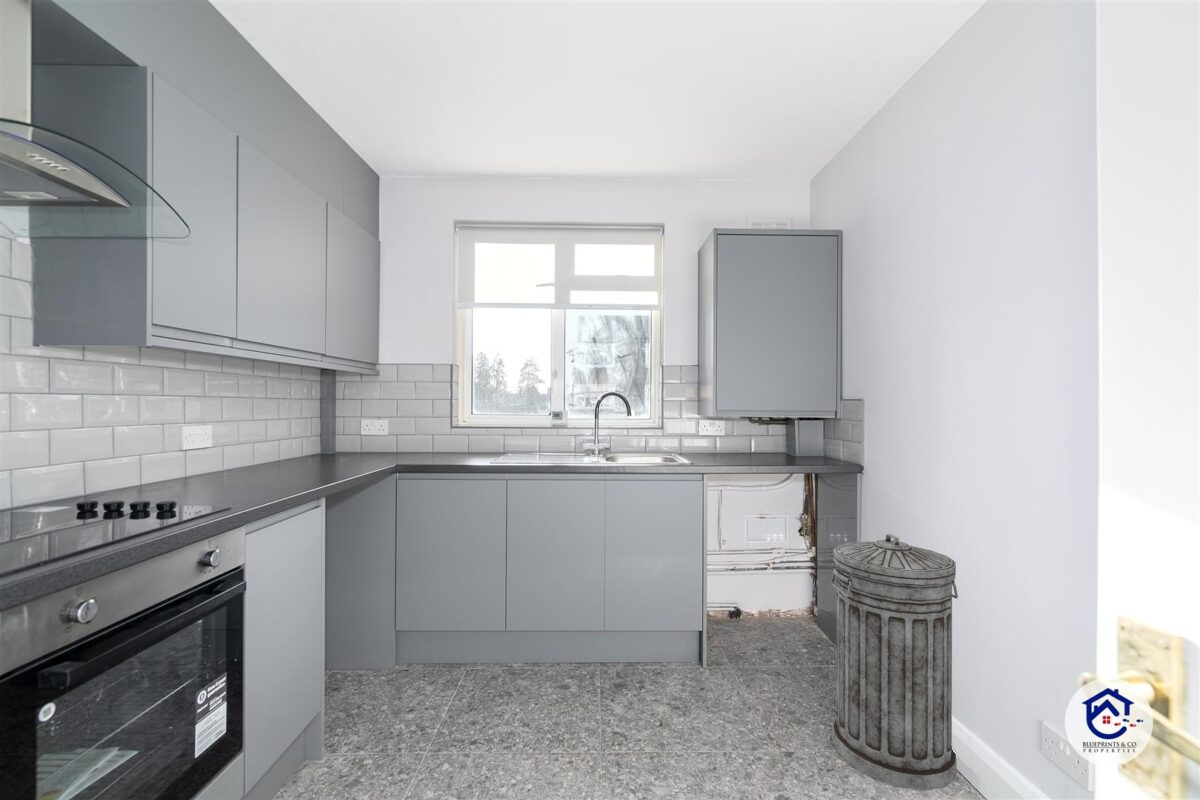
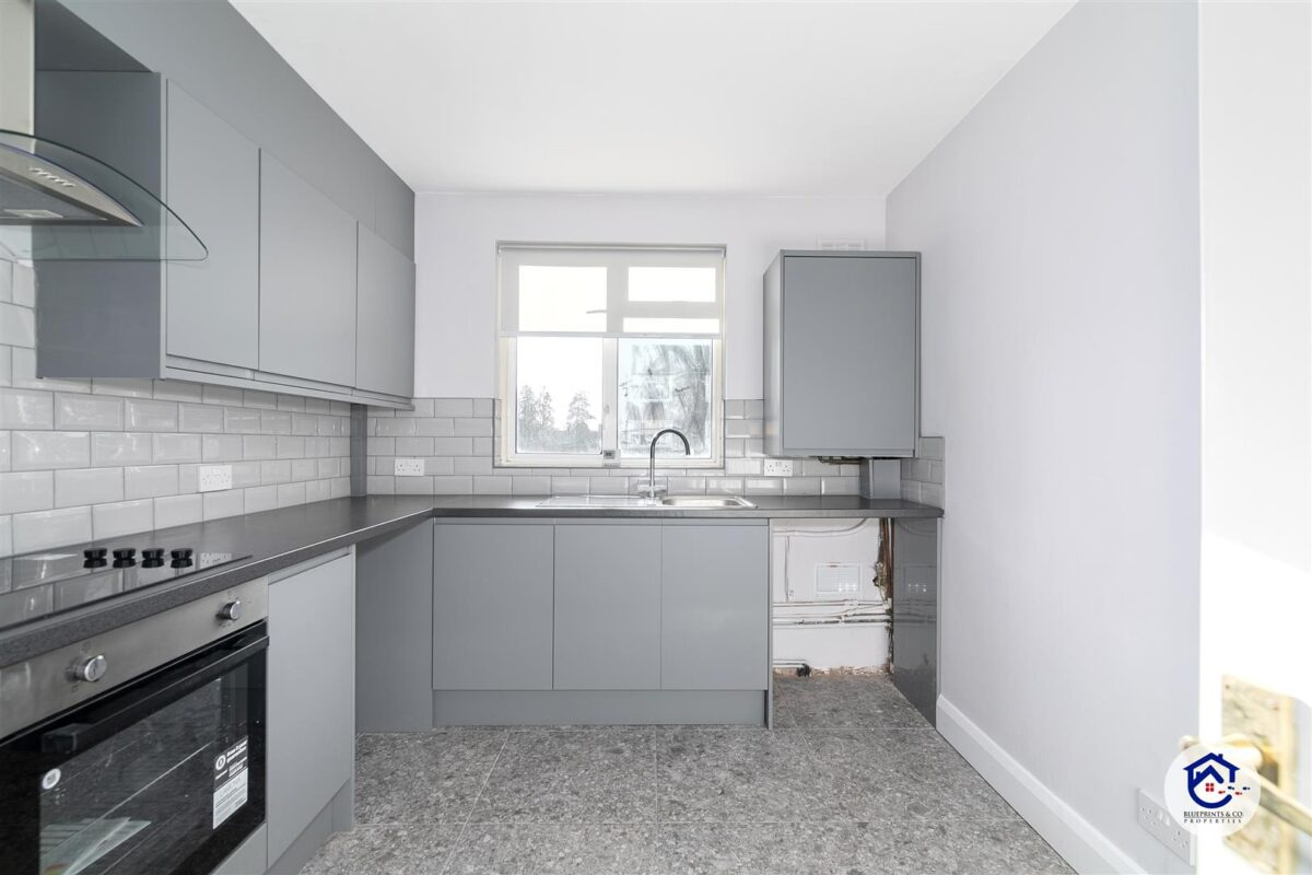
- trash can [830,533,959,792]
